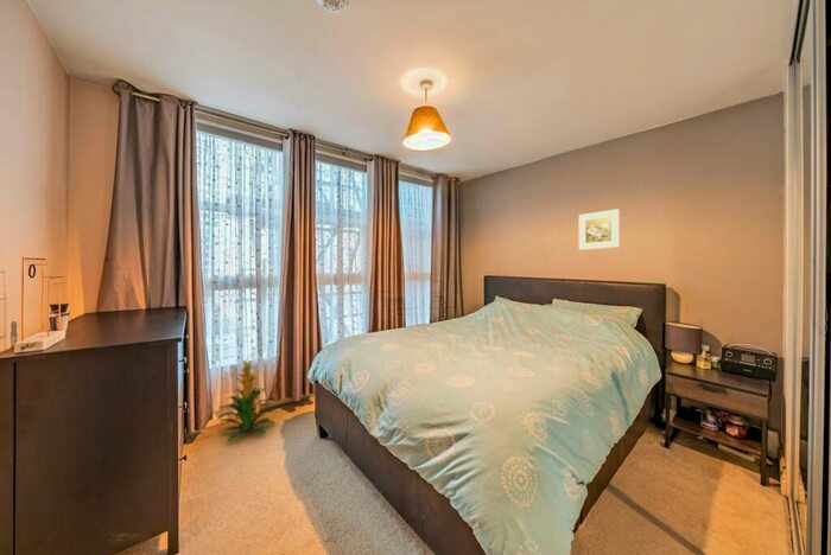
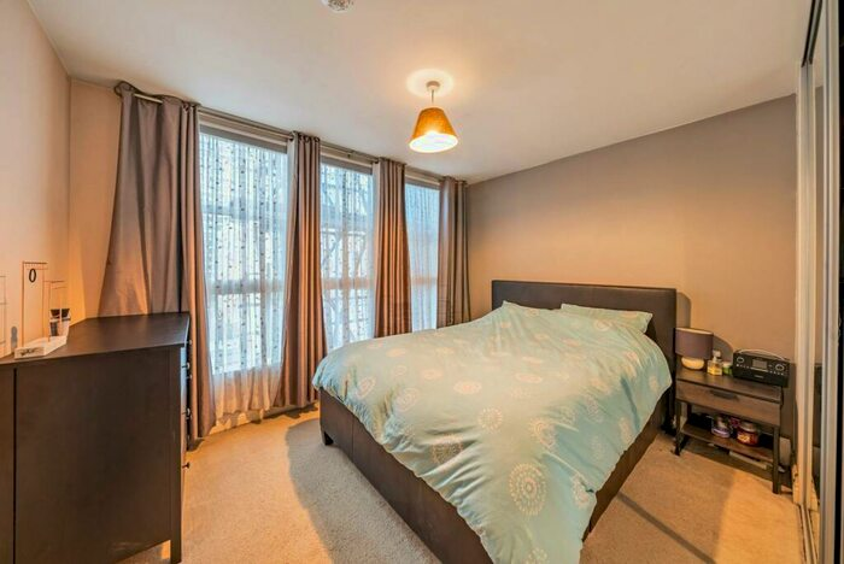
- indoor plant [216,356,277,444]
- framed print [578,208,621,251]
